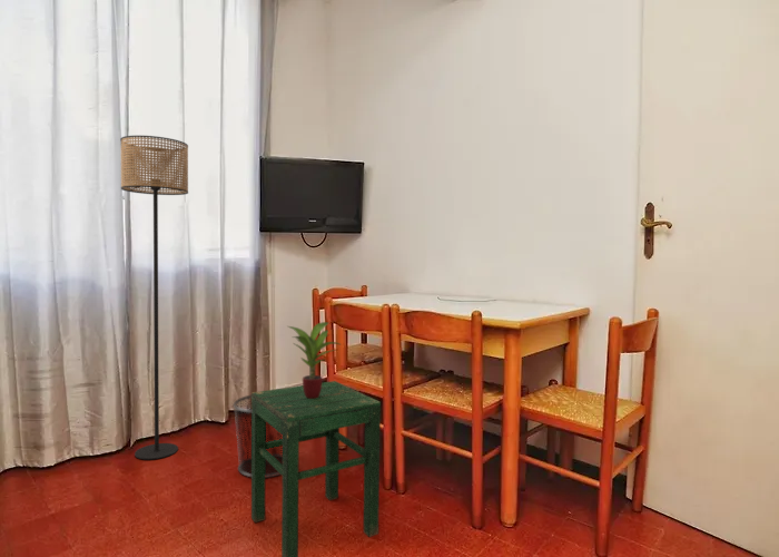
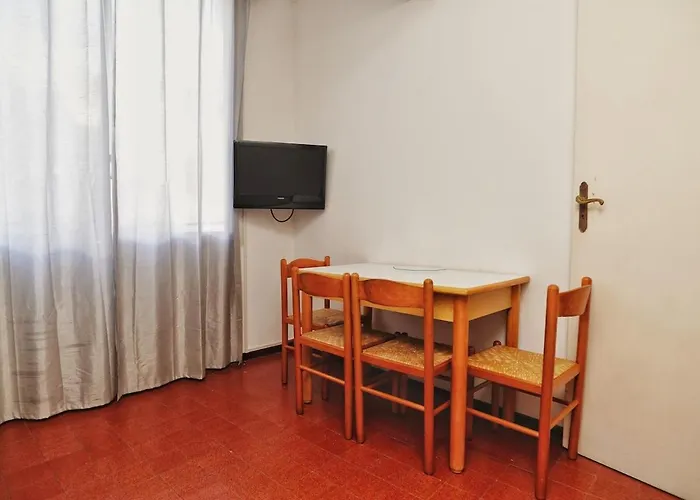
- stool [250,380,382,557]
- potted plant [287,321,343,399]
- waste bin [231,394,283,479]
- floor lamp [119,135,189,461]
